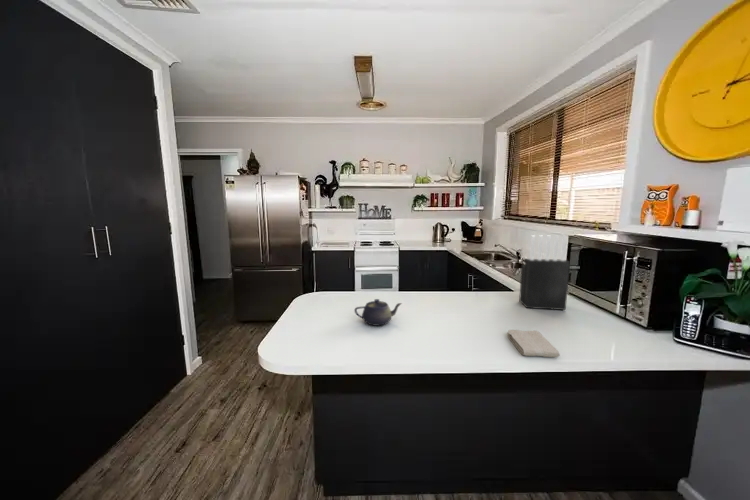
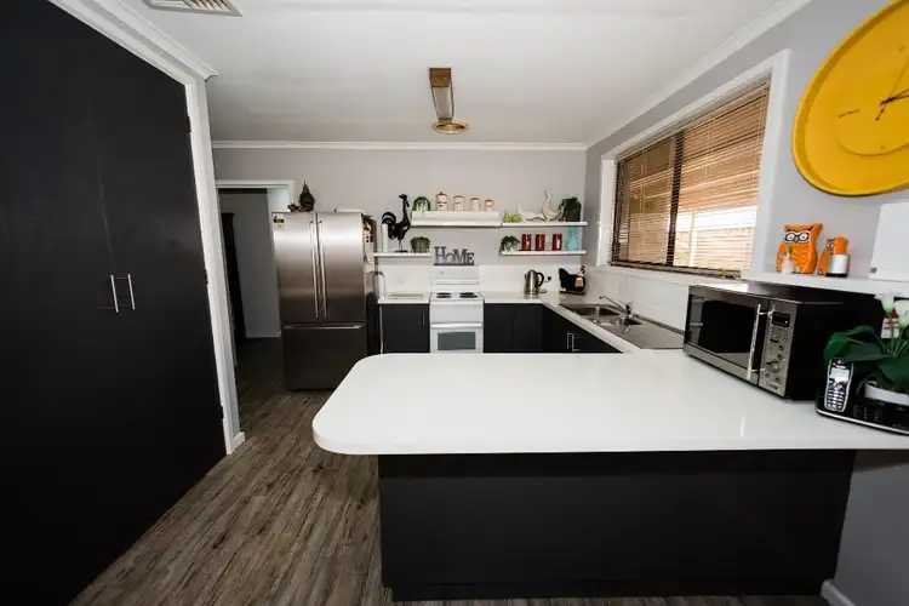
- knife block [518,234,571,311]
- washcloth [506,329,561,358]
- teapot [353,298,403,327]
